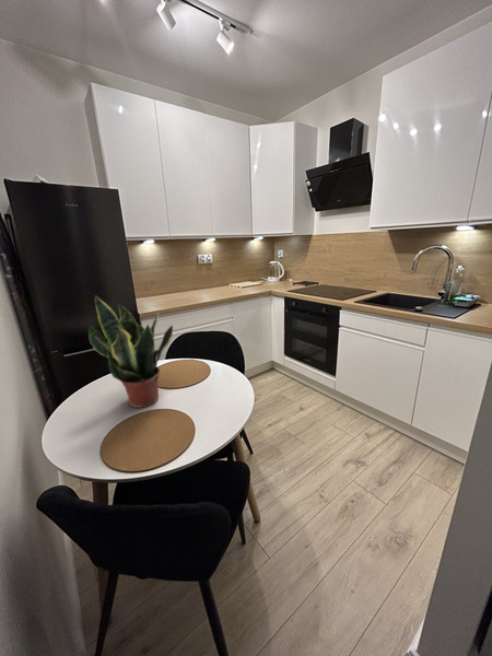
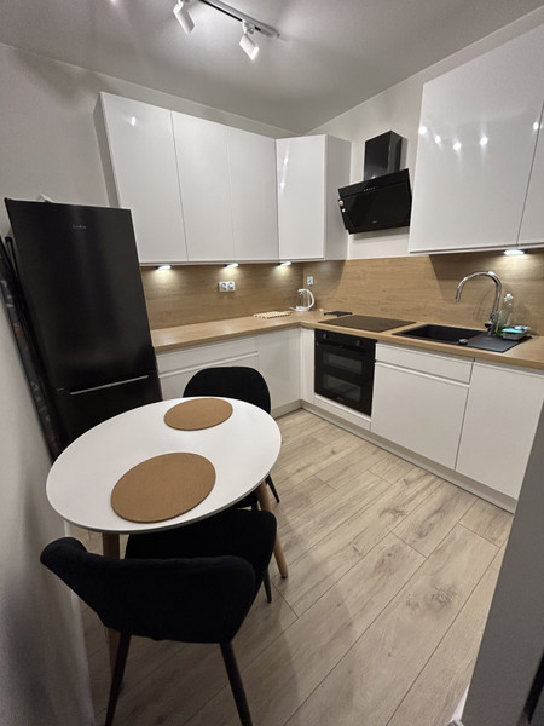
- potted plant [87,294,174,409]
